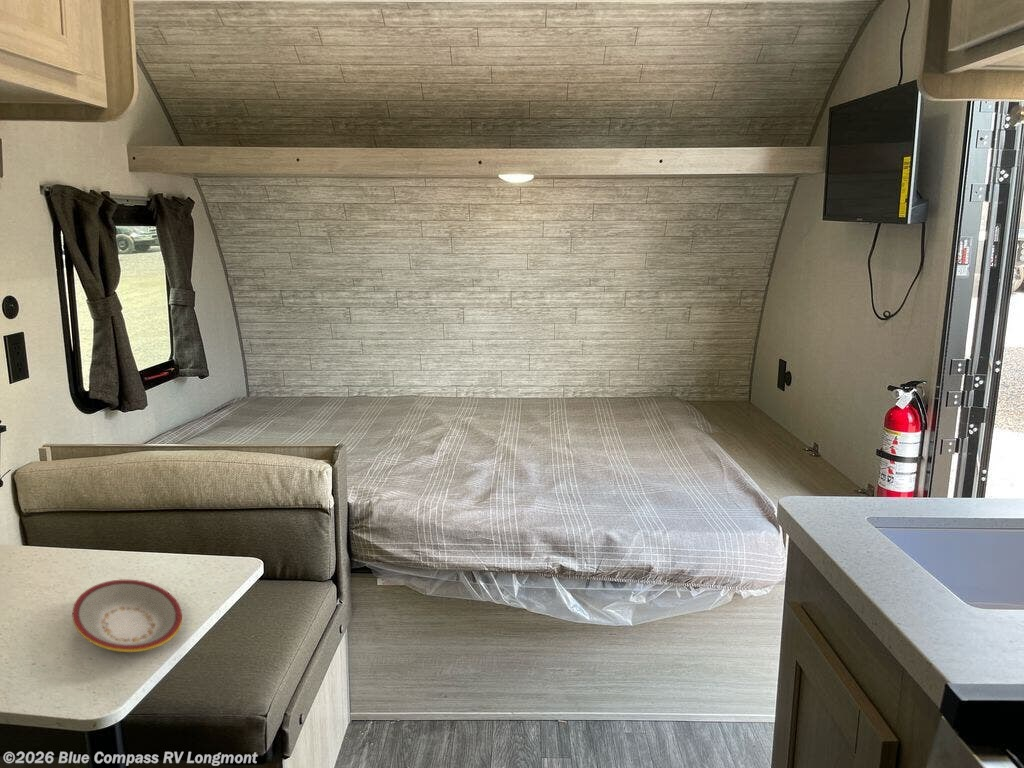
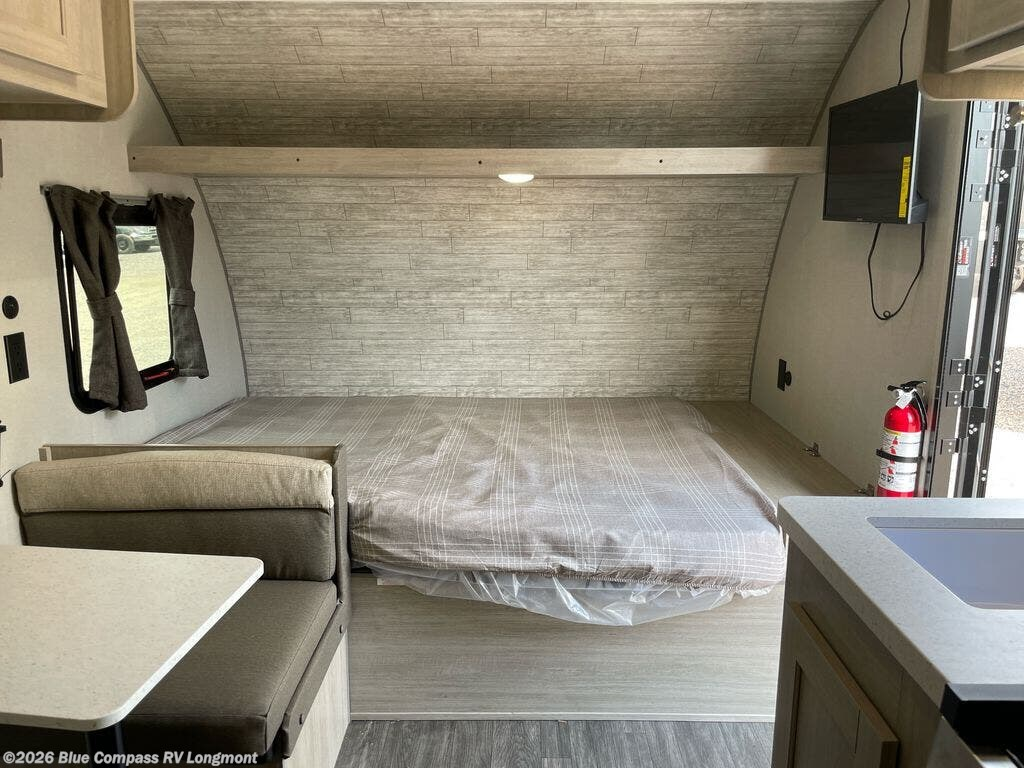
- plate [71,579,183,653]
